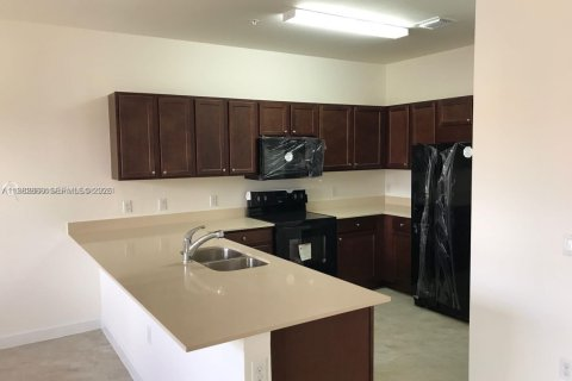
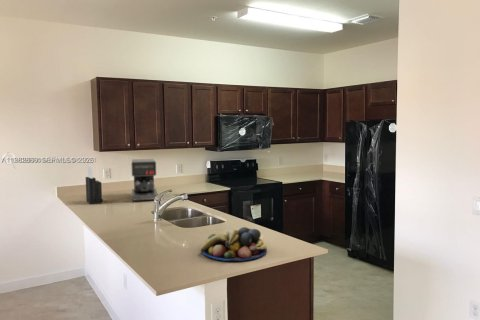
+ fruit bowl [199,226,268,262]
+ knife block [85,164,104,205]
+ coffee maker [130,158,159,203]
